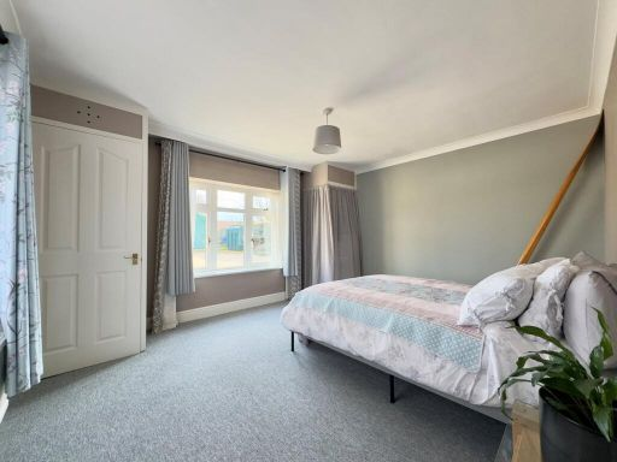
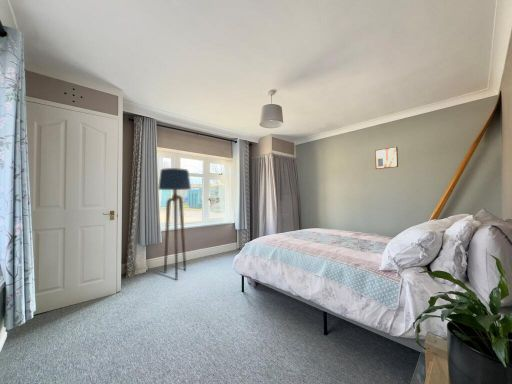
+ wall art [374,146,399,170]
+ floor lamp [157,167,192,281]
